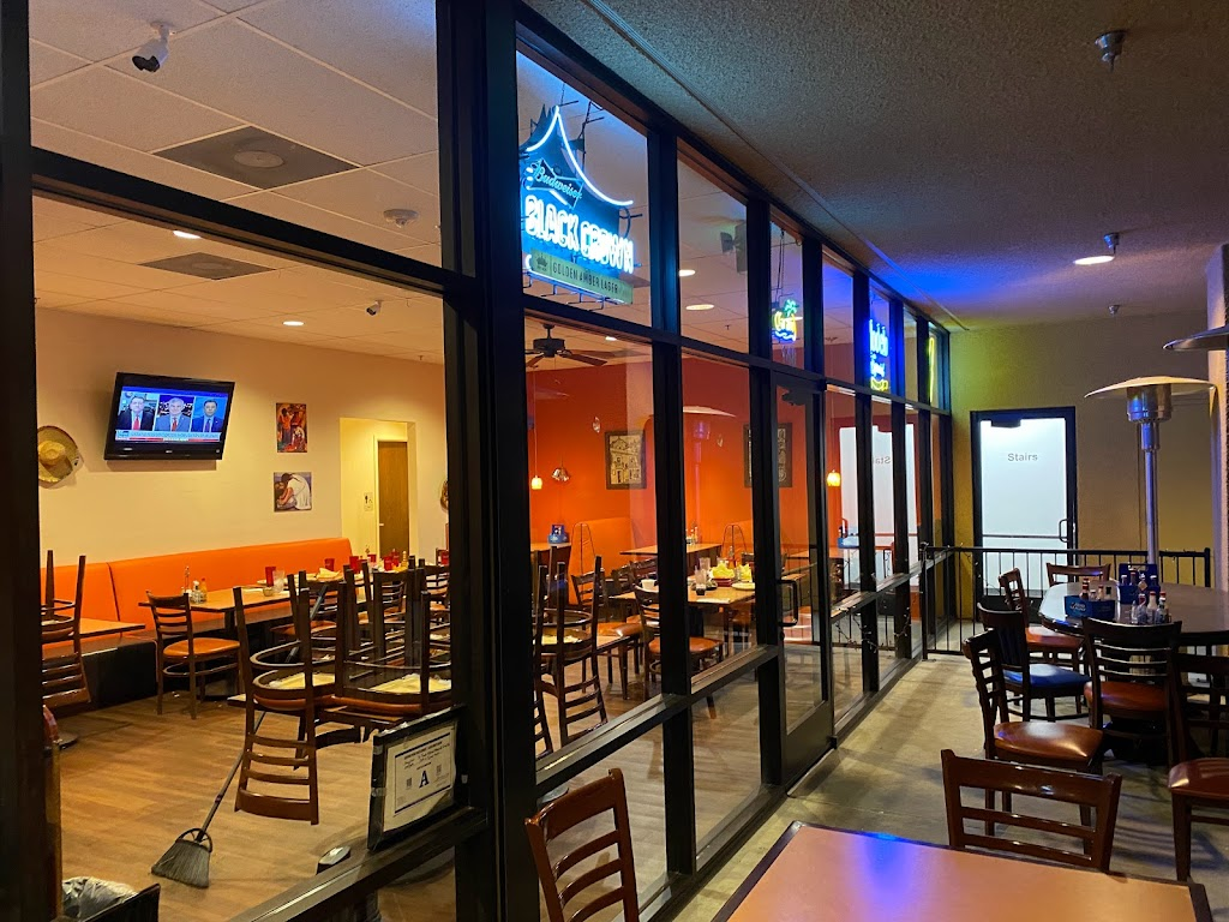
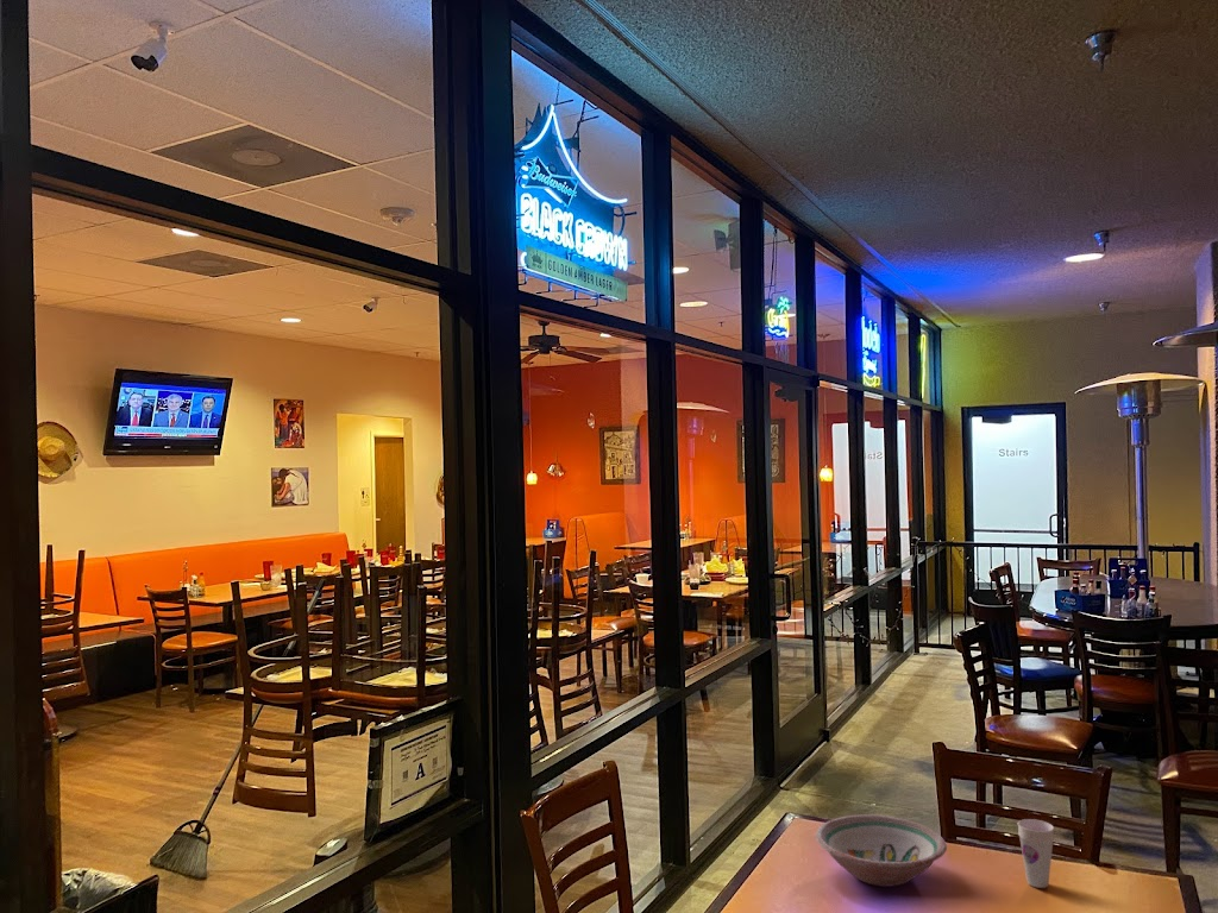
+ bowl [815,813,948,888]
+ cup [1017,818,1055,889]
